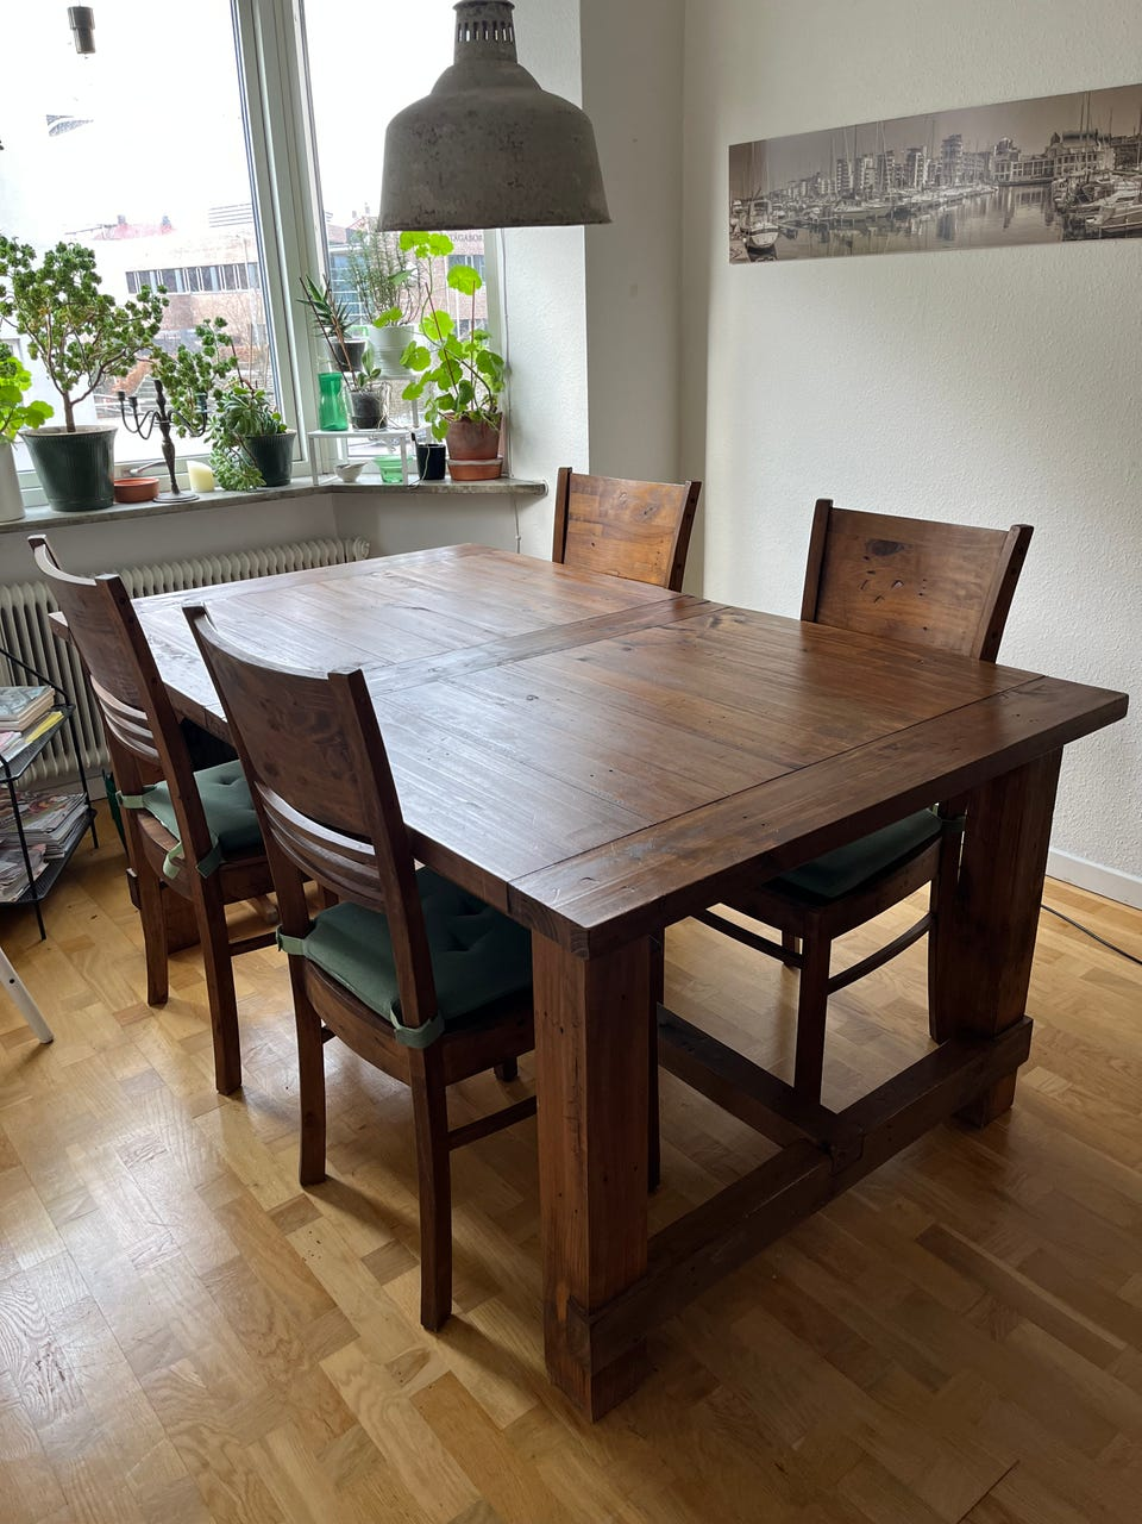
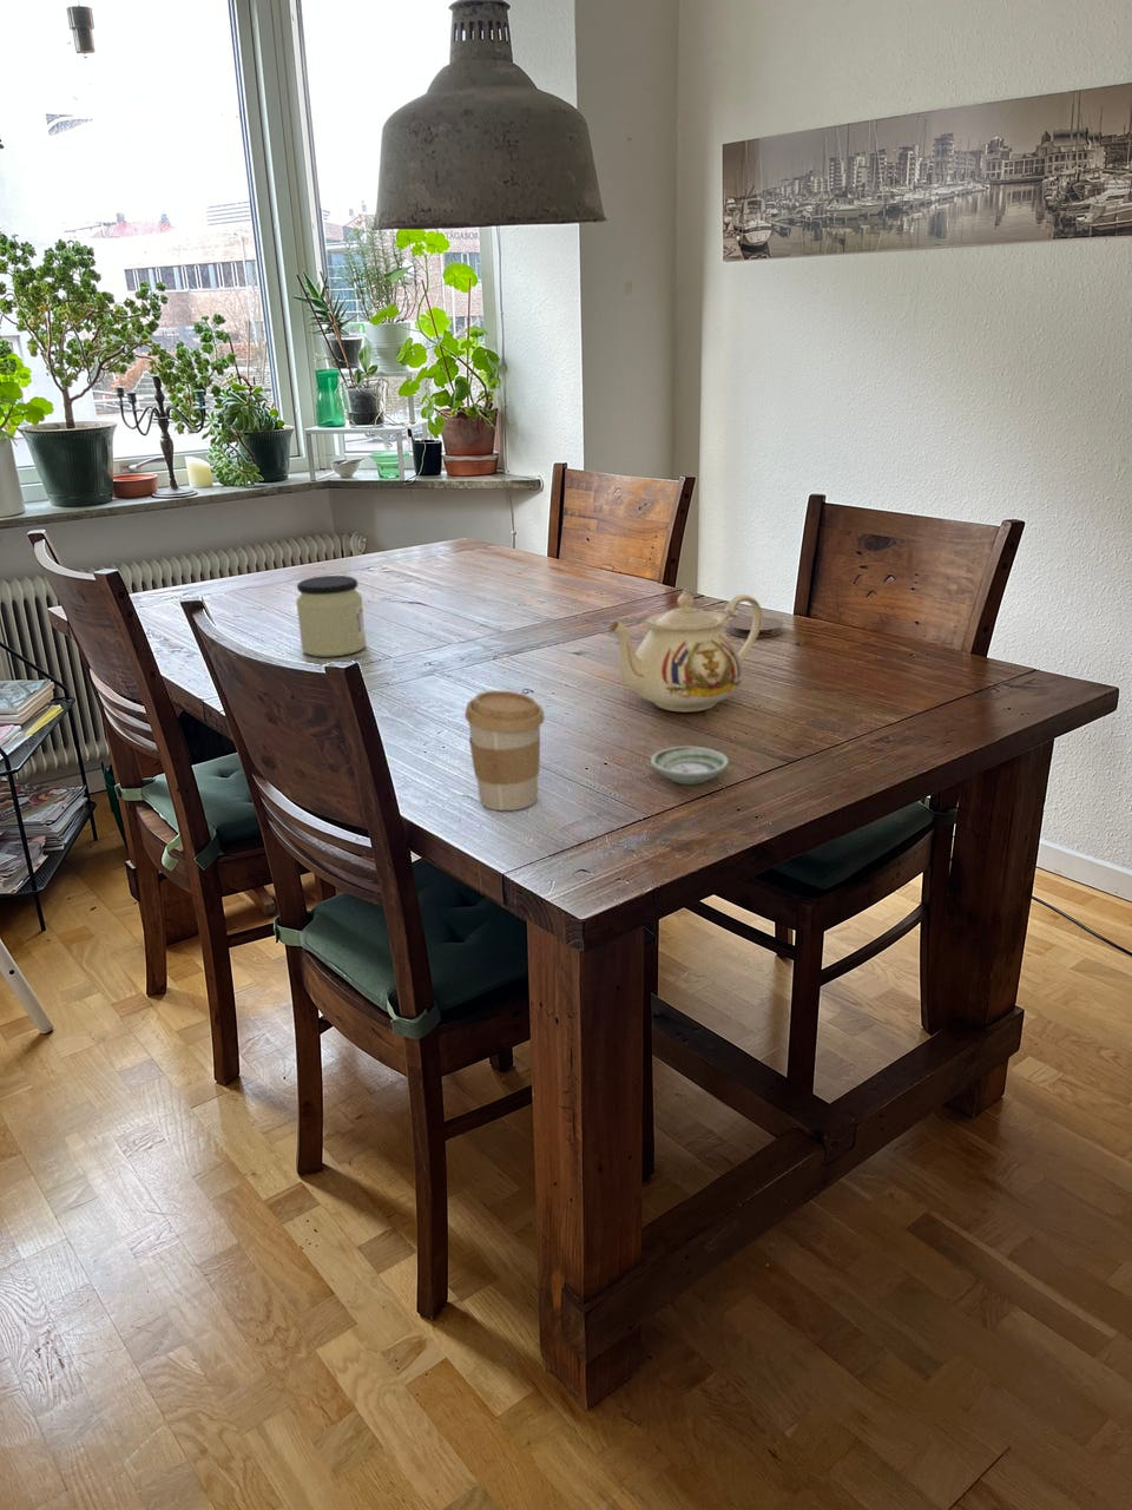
+ teapot [608,589,763,712]
+ coaster [727,615,785,640]
+ coffee cup [464,690,546,812]
+ saucer [649,745,730,786]
+ jar [295,574,367,659]
